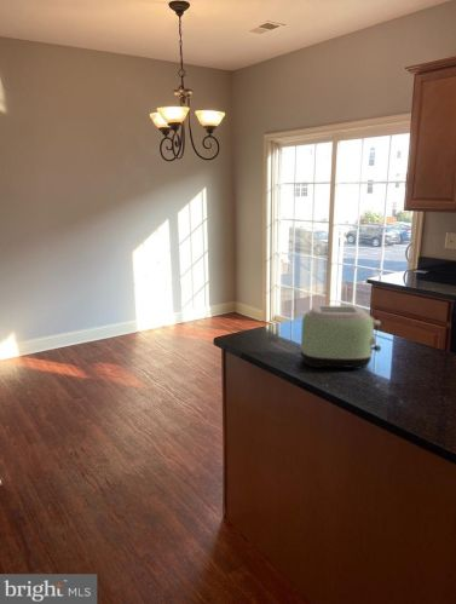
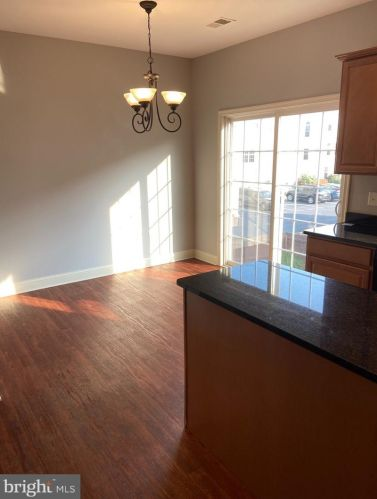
- toaster [299,305,382,370]
